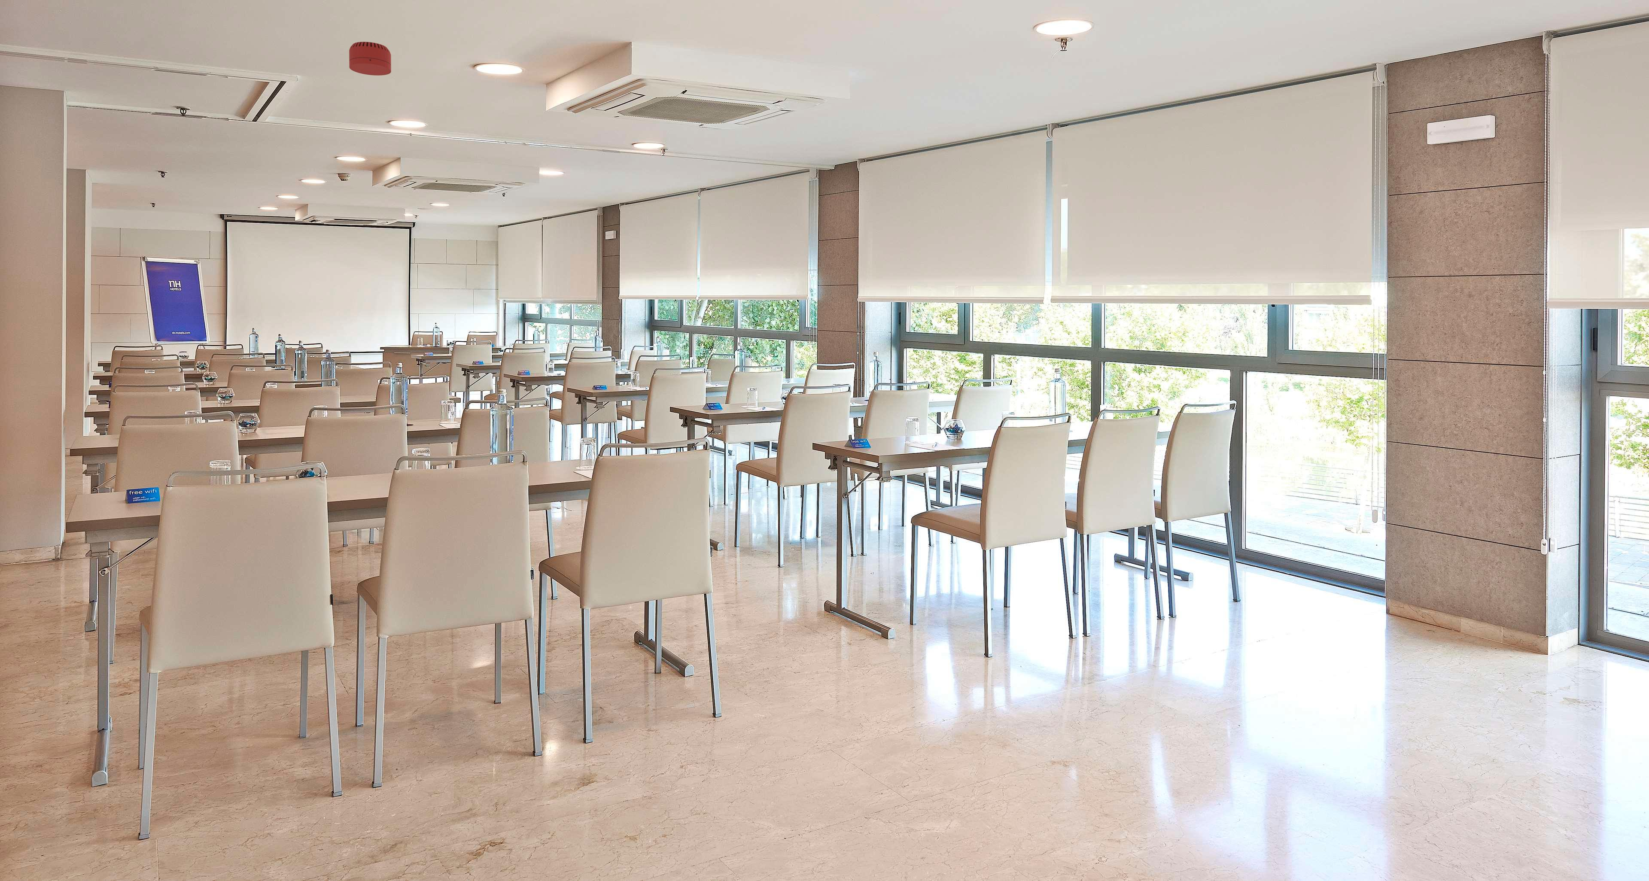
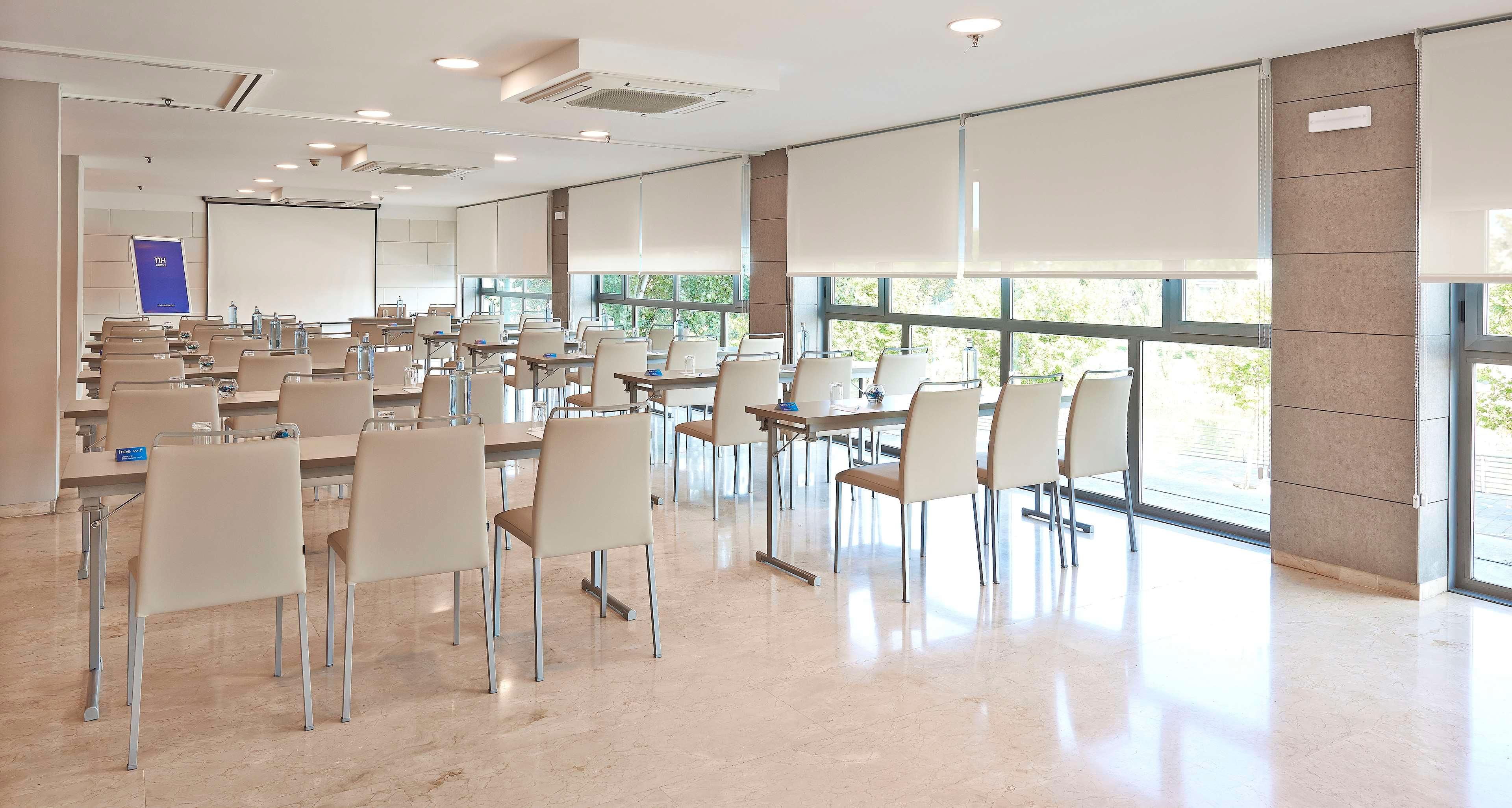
- smoke detector [349,41,392,76]
